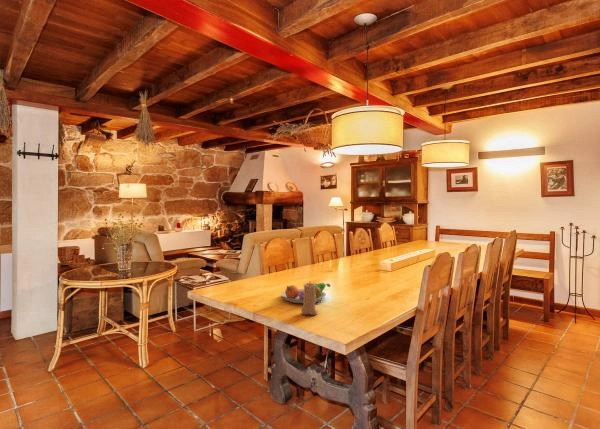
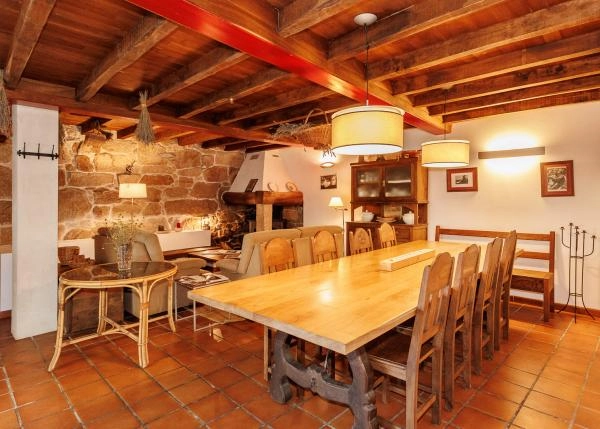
- candle [300,282,318,316]
- fruit bowl [280,282,331,304]
